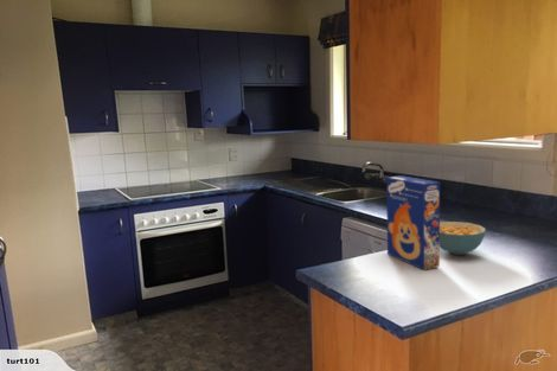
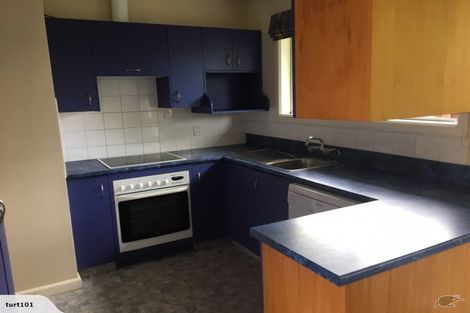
- cereal bowl [440,220,487,256]
- cereal box [385,174,441,271]
